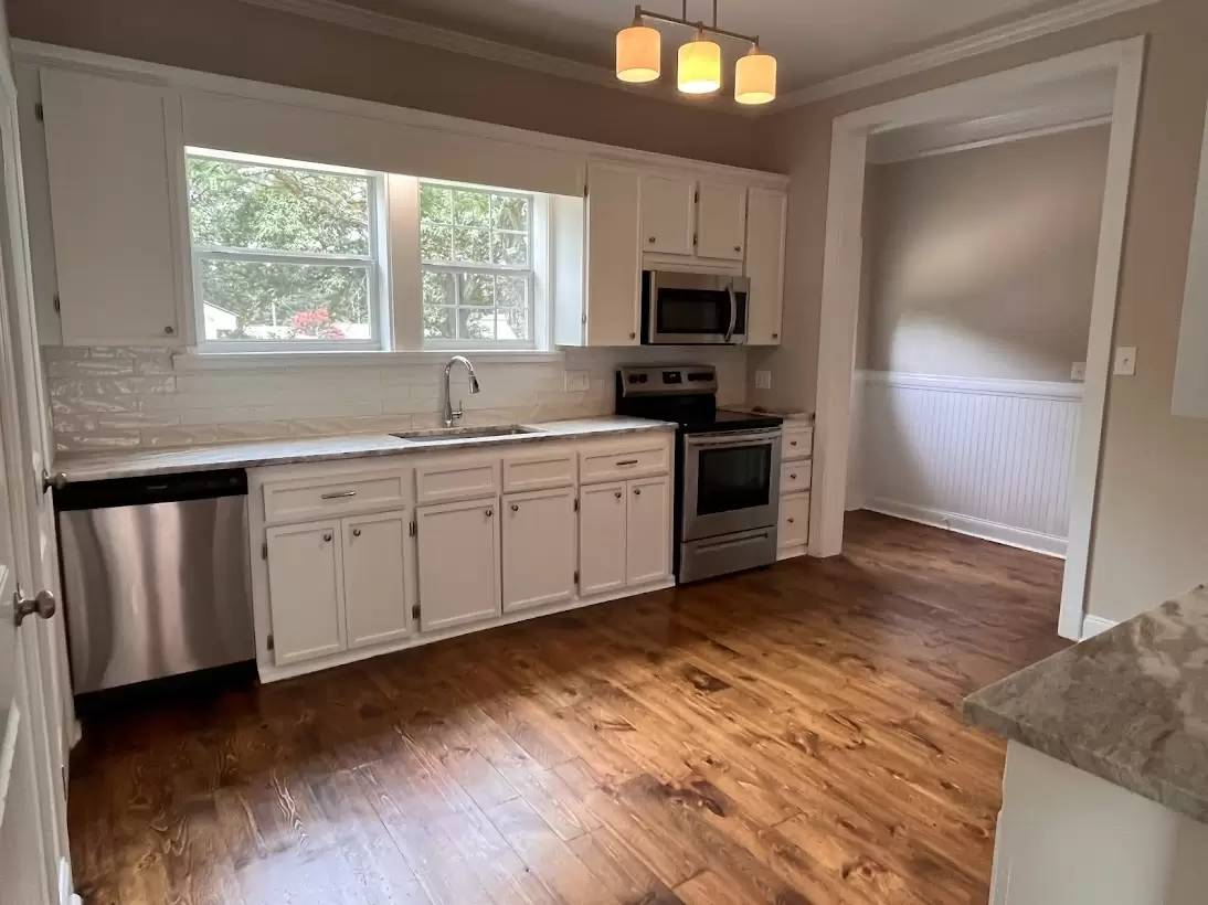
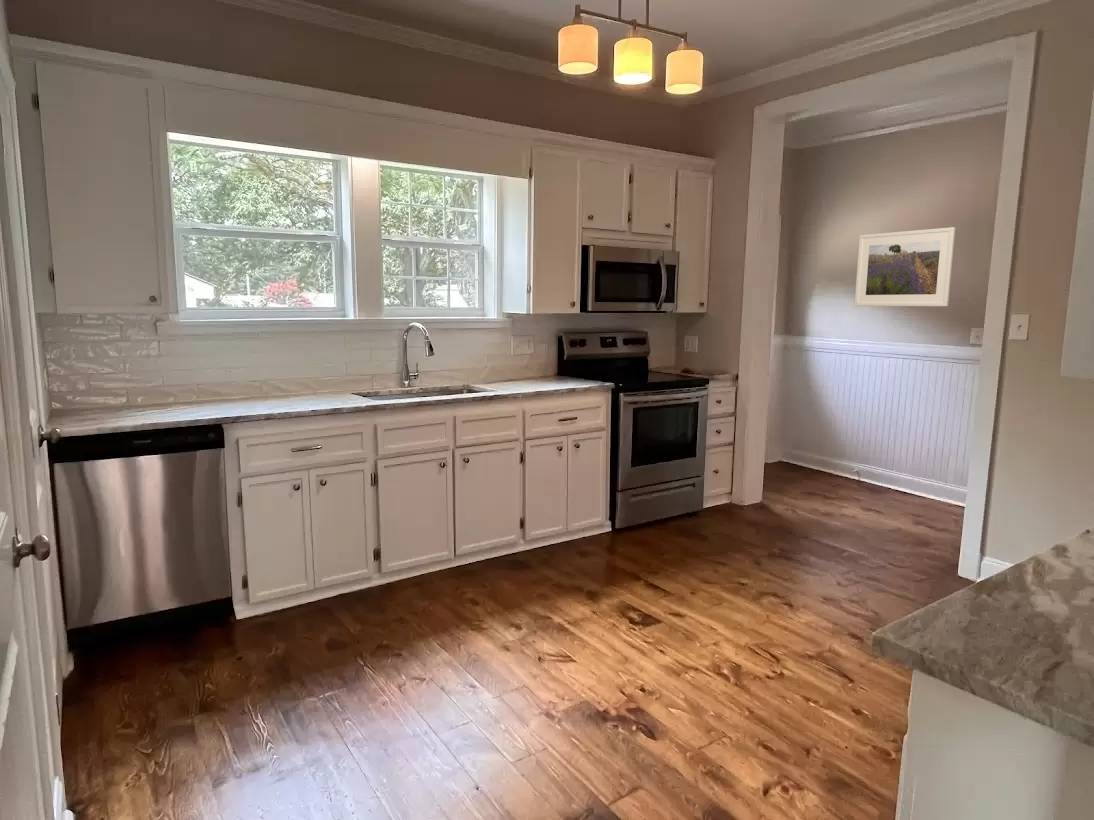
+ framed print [854,226,956,307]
